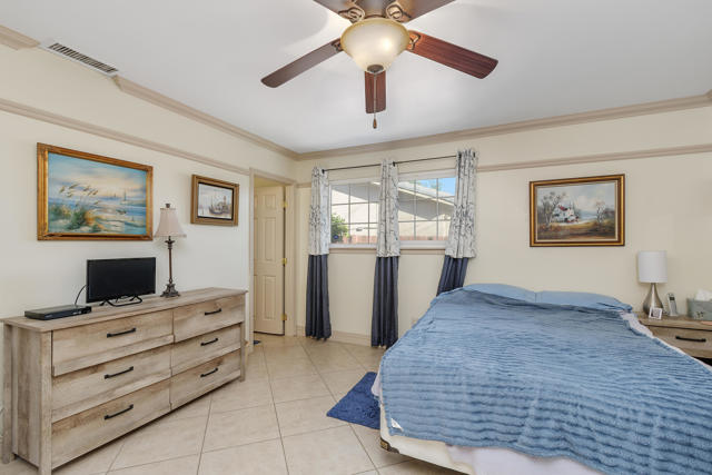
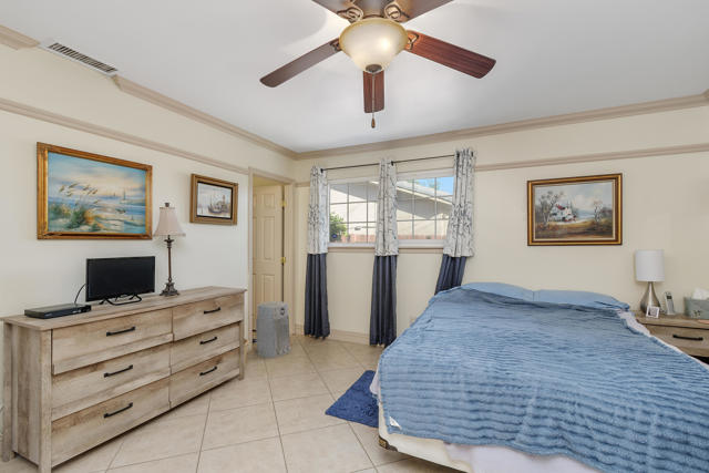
+ air purifier [255,300,291,359]
